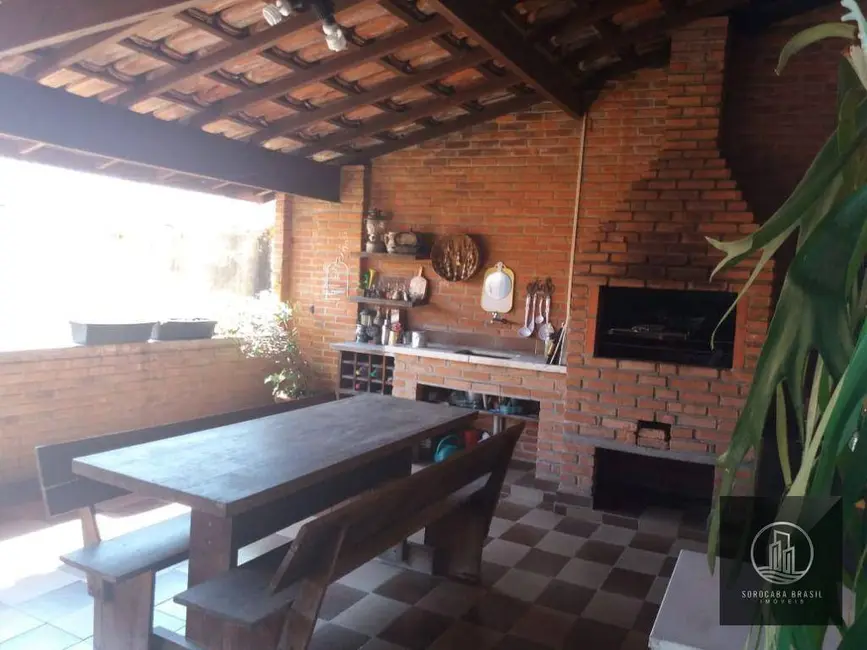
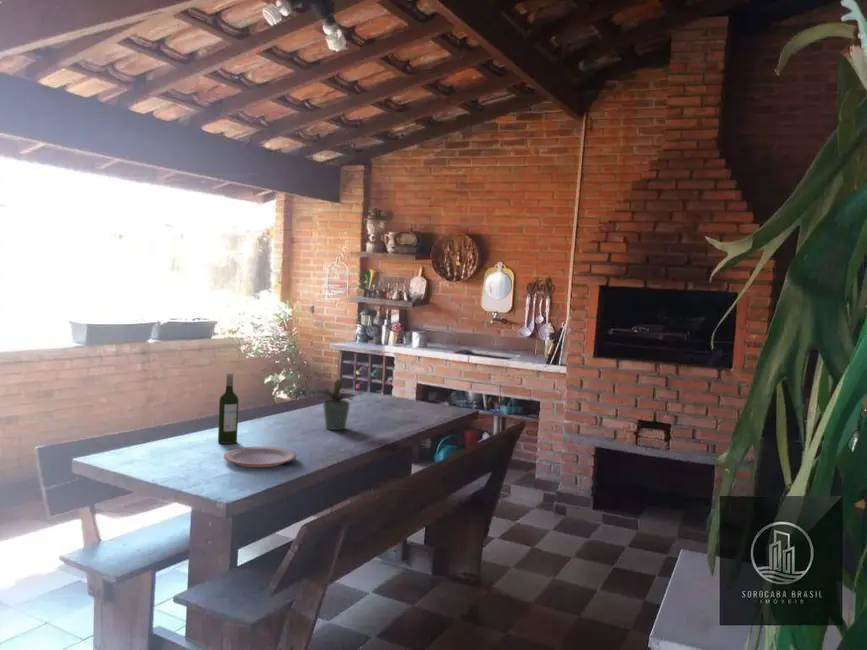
+ plate [223,445,298,468]
+ wine bottle [217,372,239,445]
+ potted plant [317,378,354,431]
